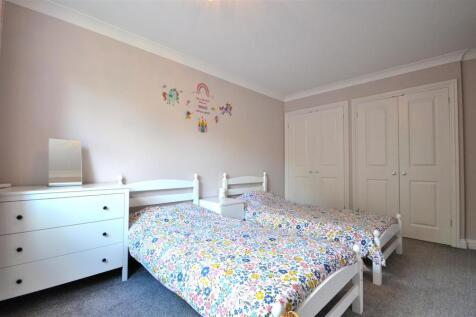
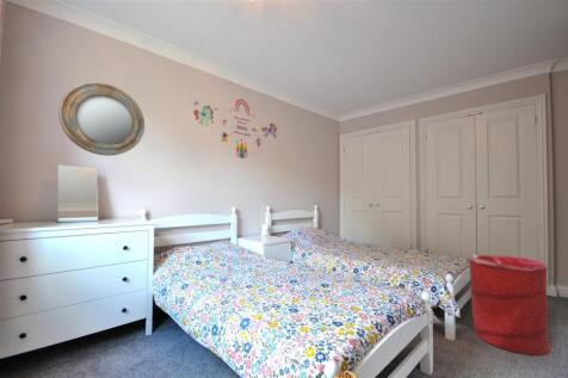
+ home mirror [57,81,146,156]
+ laundry hamper [468,254,554,357]
